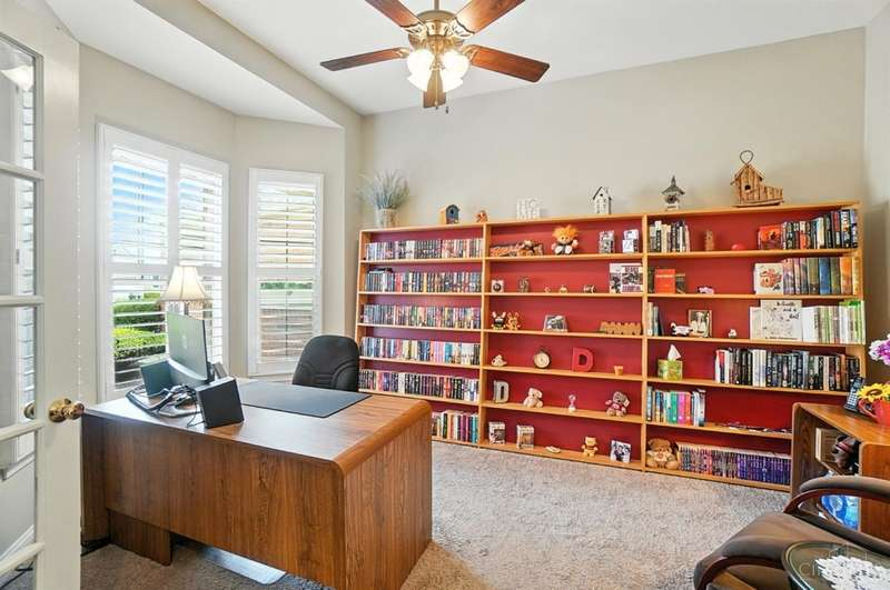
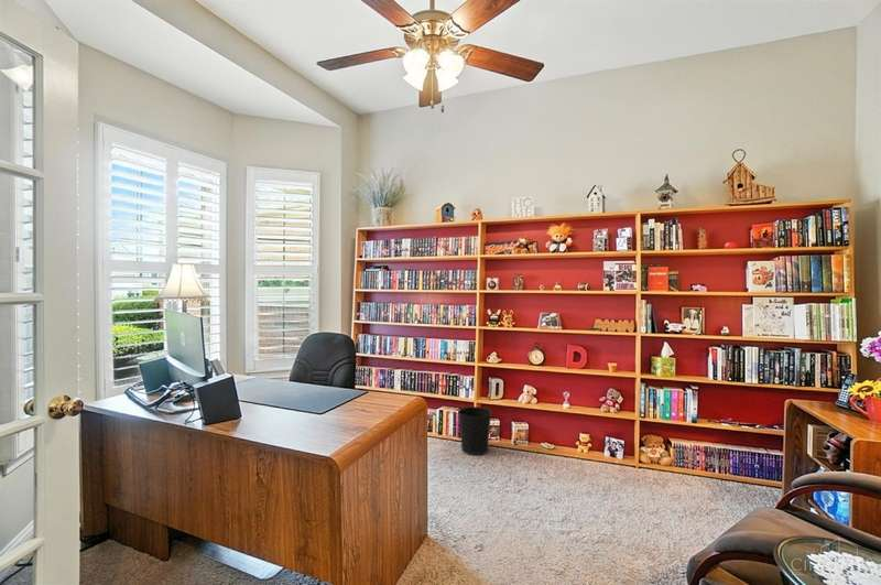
+ wastebasket [457,405,492,456]
